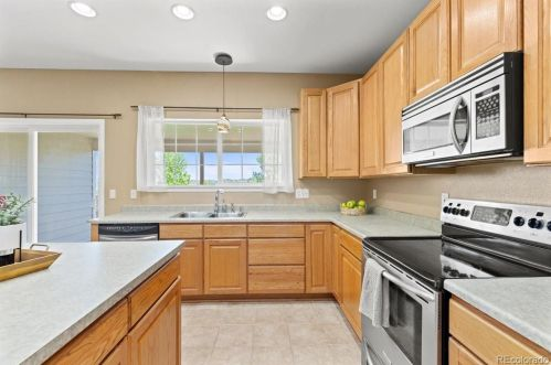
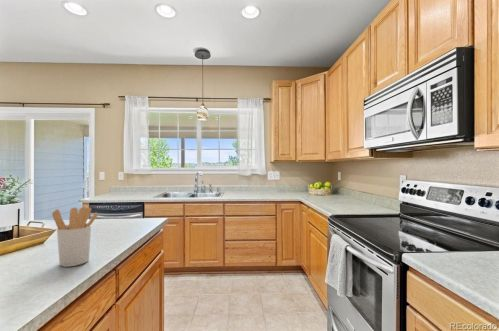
+ utensil holder [51,206,99,268]
